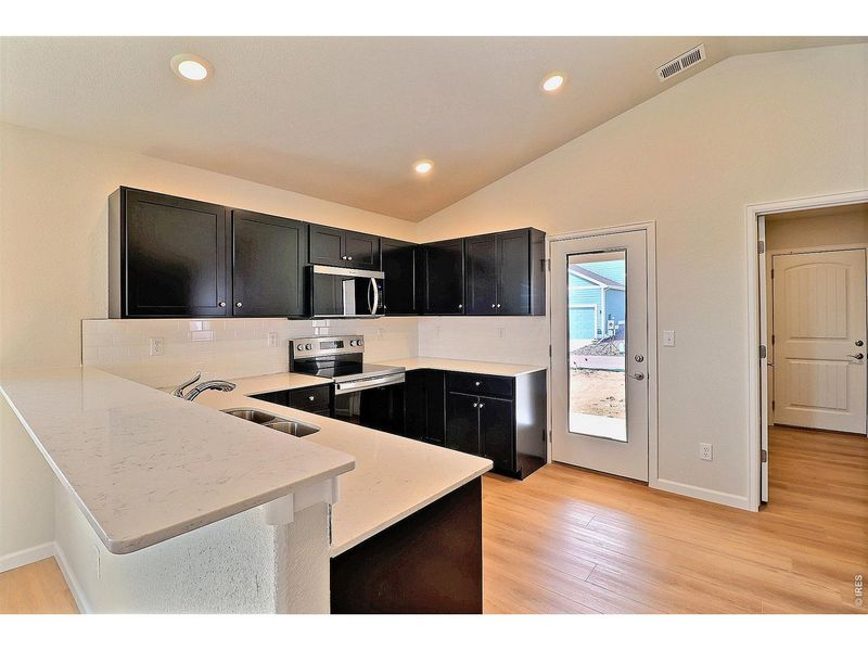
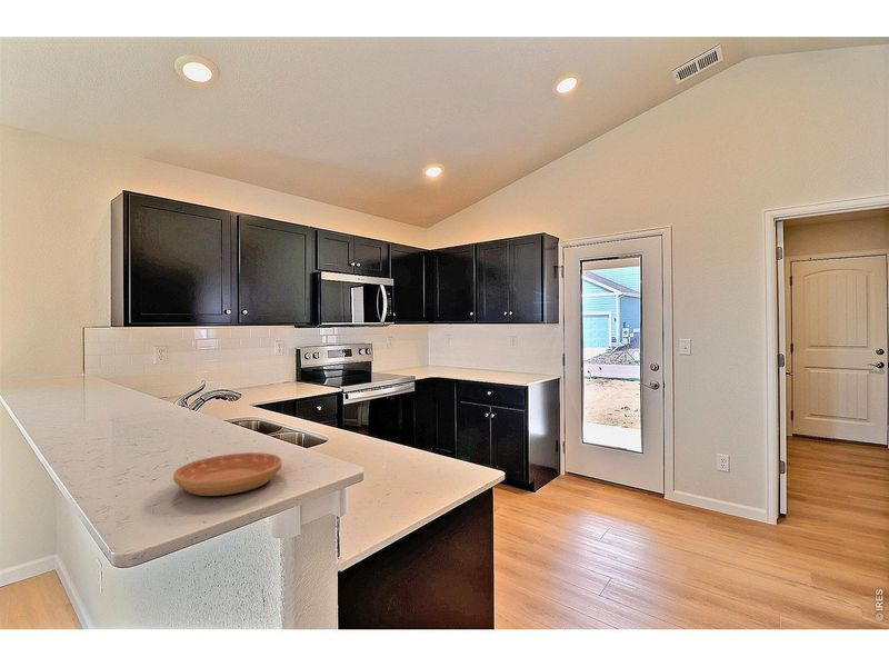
+ saucer [172,451,283,497]
